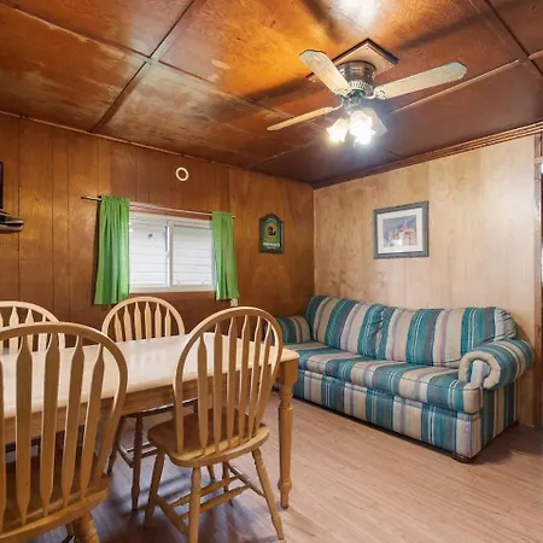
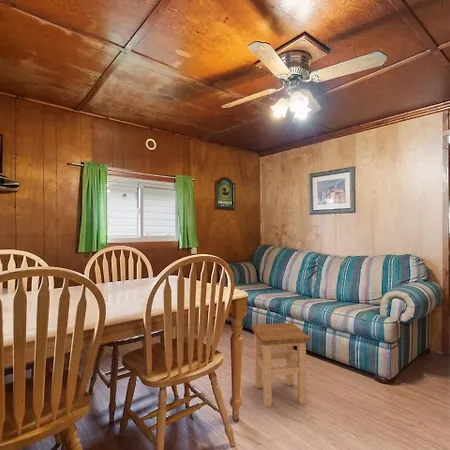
+ stool [250,322,311,408]
